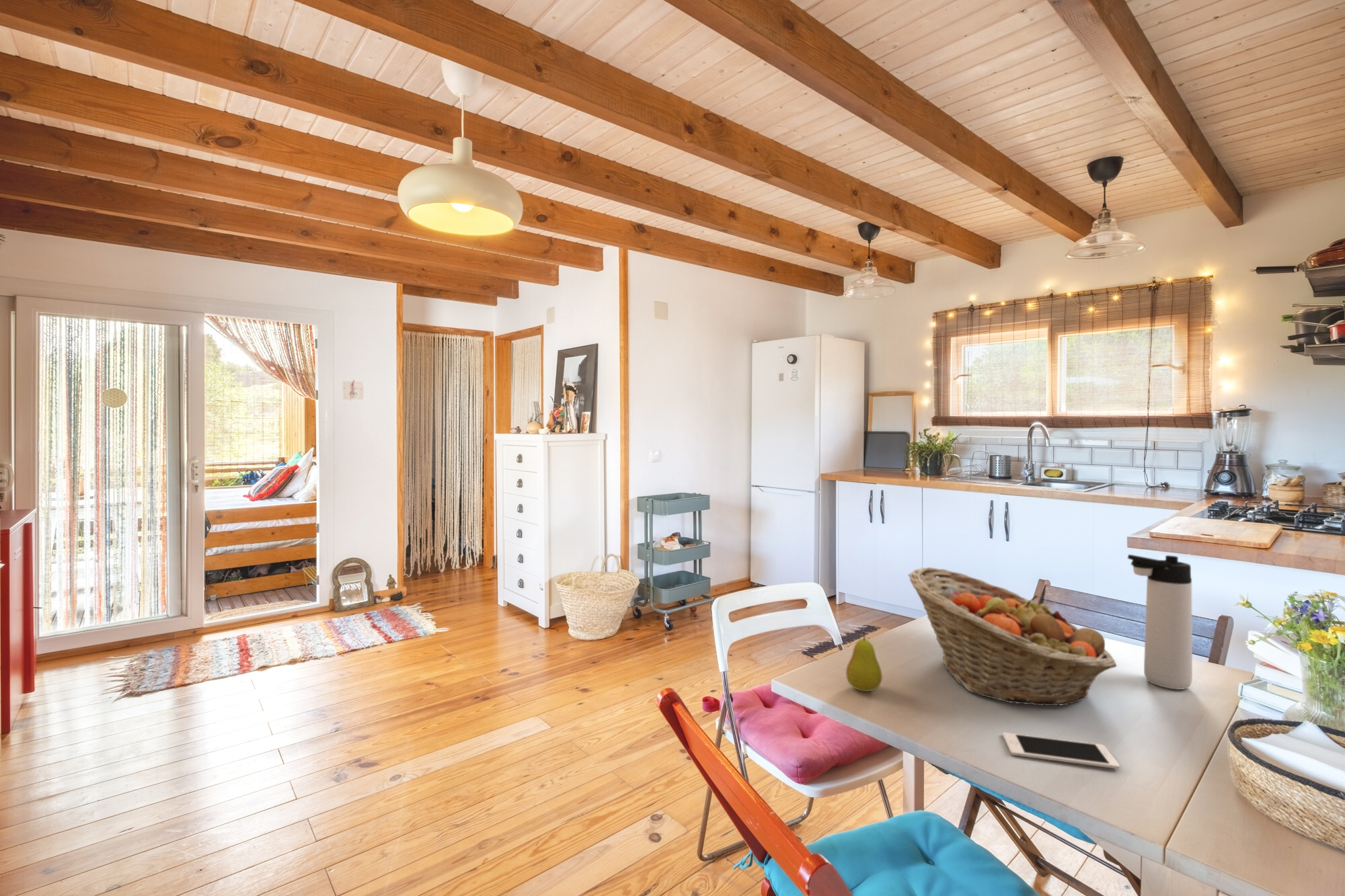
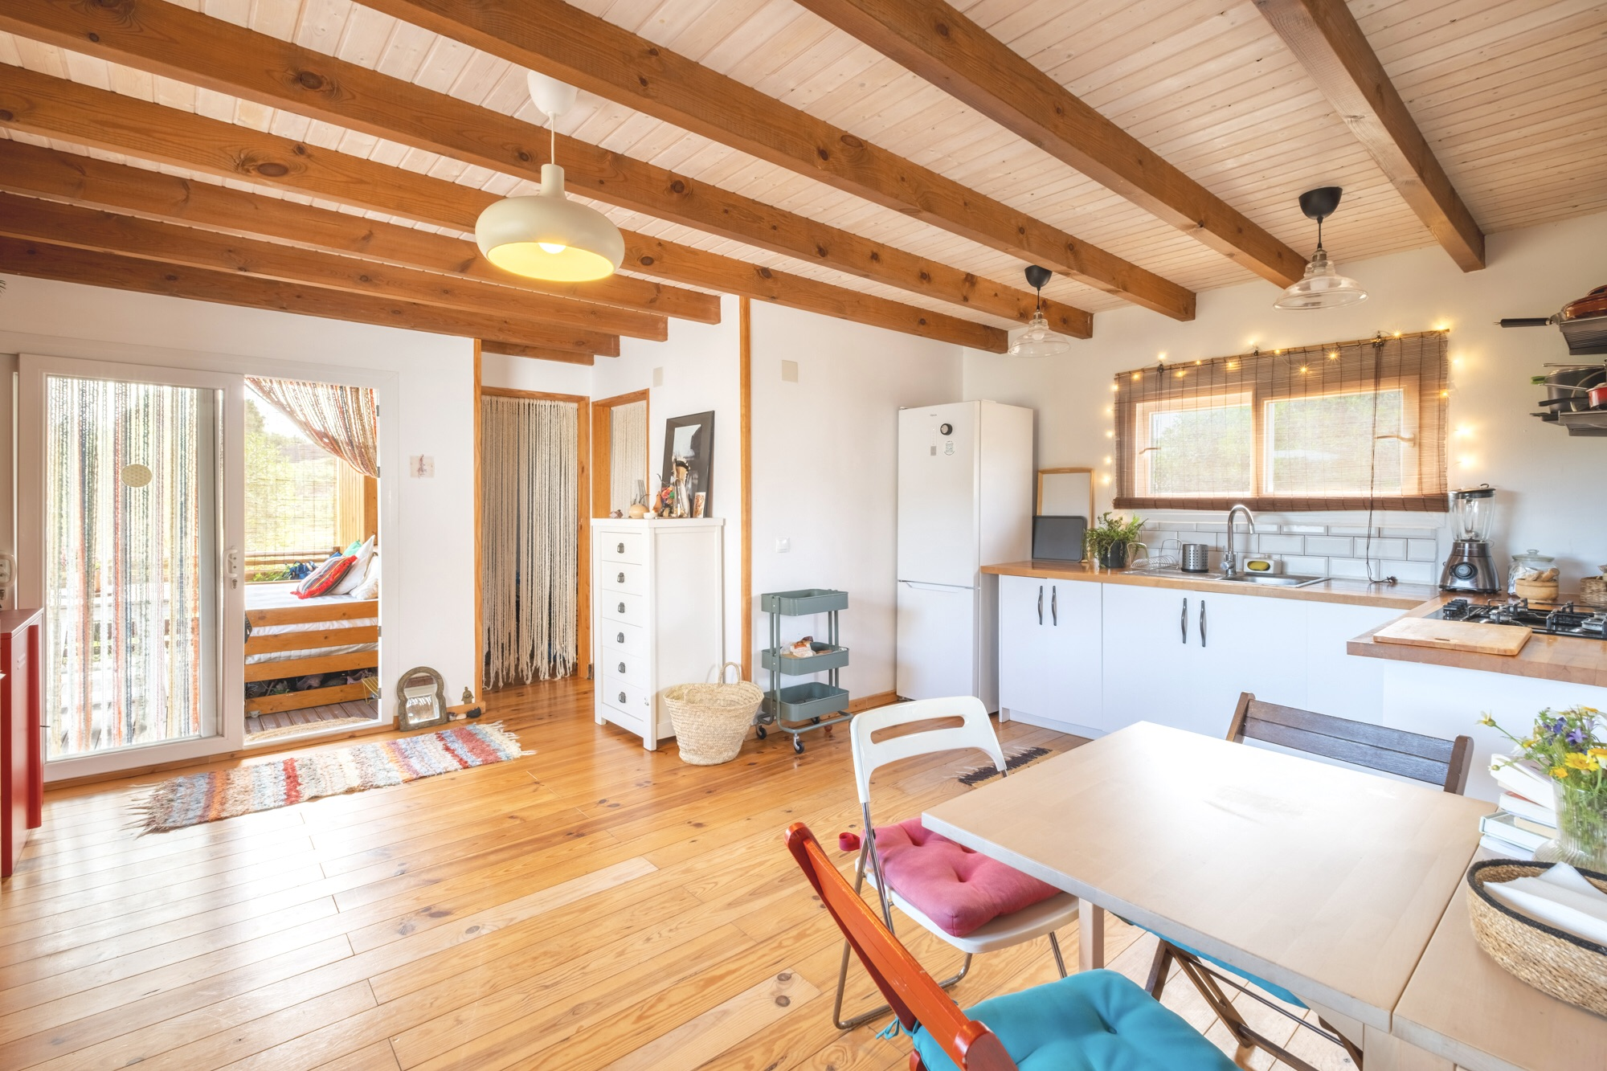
- fruit basket [907,567,1118,706]
- thermos bottle [1127,554,1193,690]
- fruit [845,632,883,692]
- cell phone [1002,732,1120,770]
